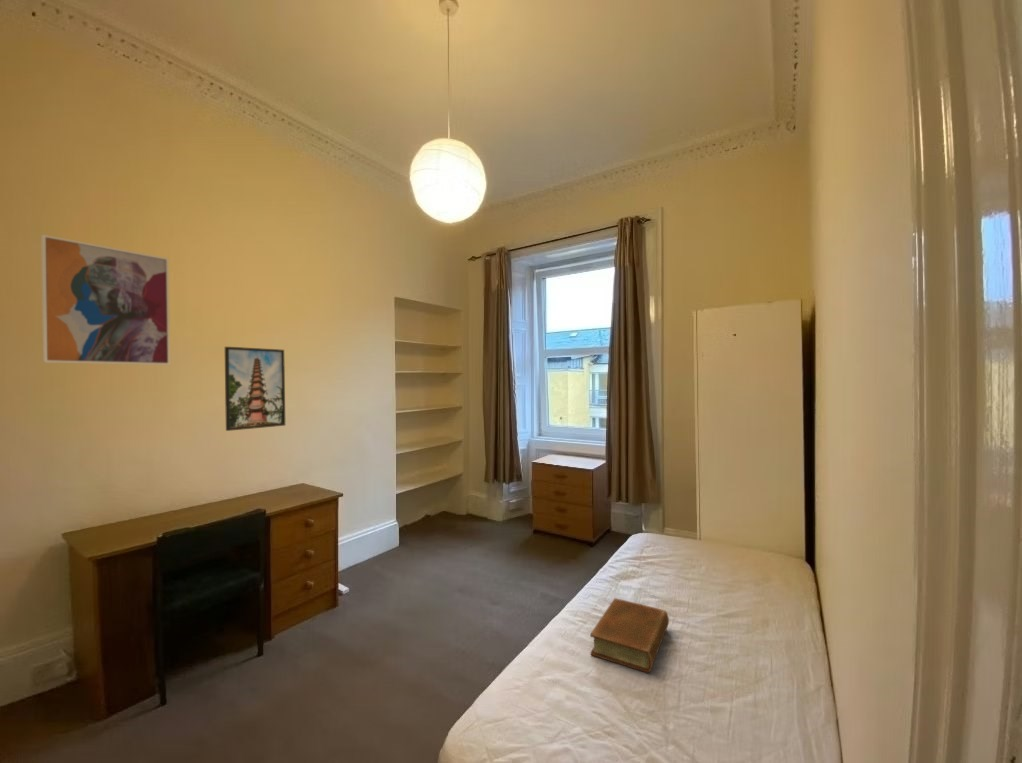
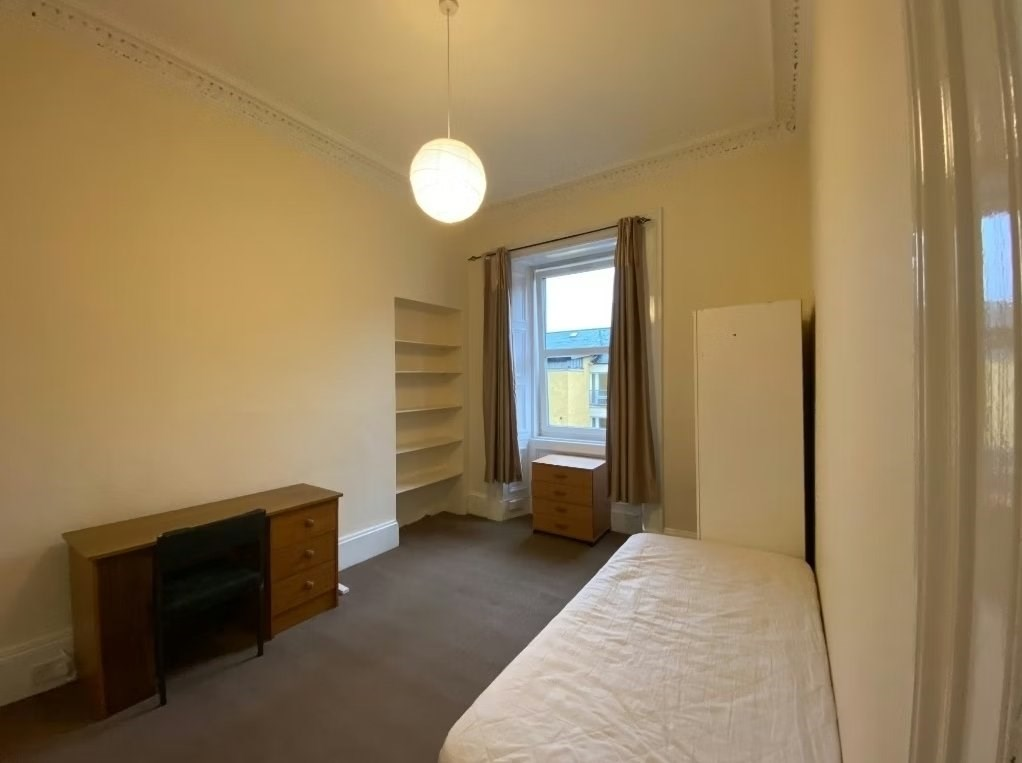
- wall art [40,234,171,366]
- book [589,597,670,674]
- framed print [224,346,286,432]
